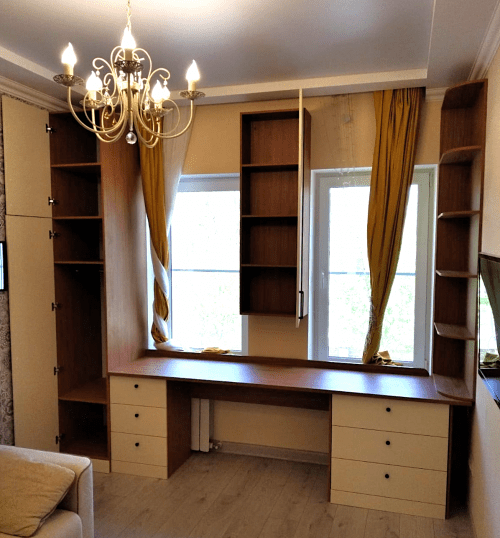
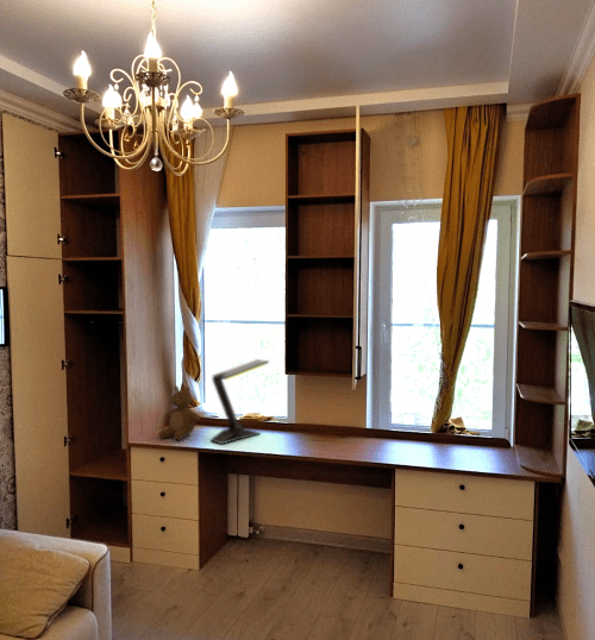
+ desk lamp [209,358,270,445]
+ teddy bear [157,384,201,441]
